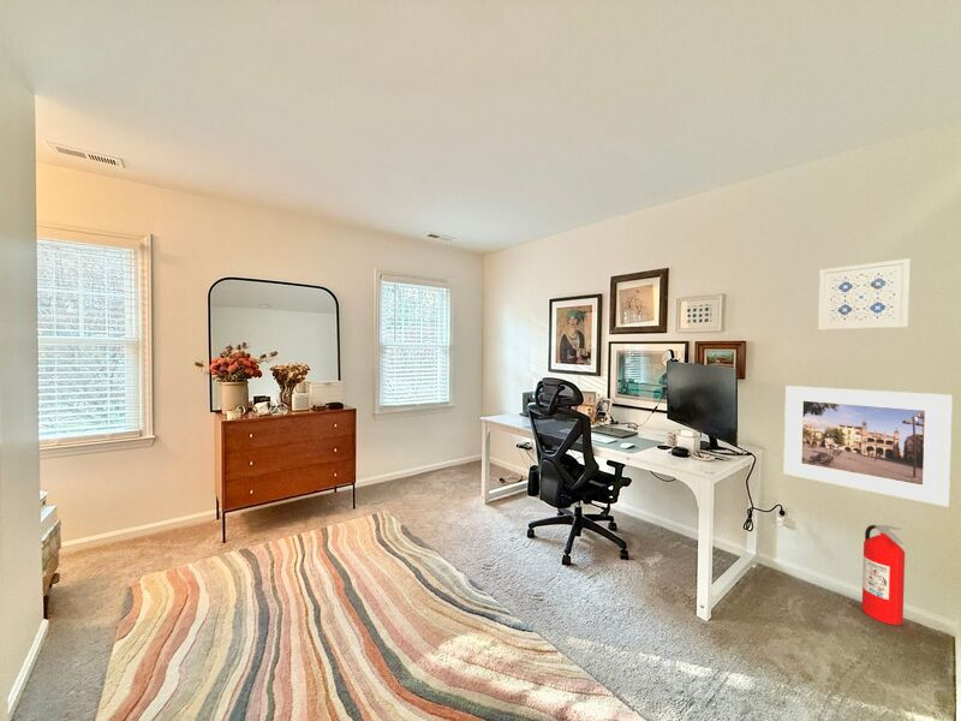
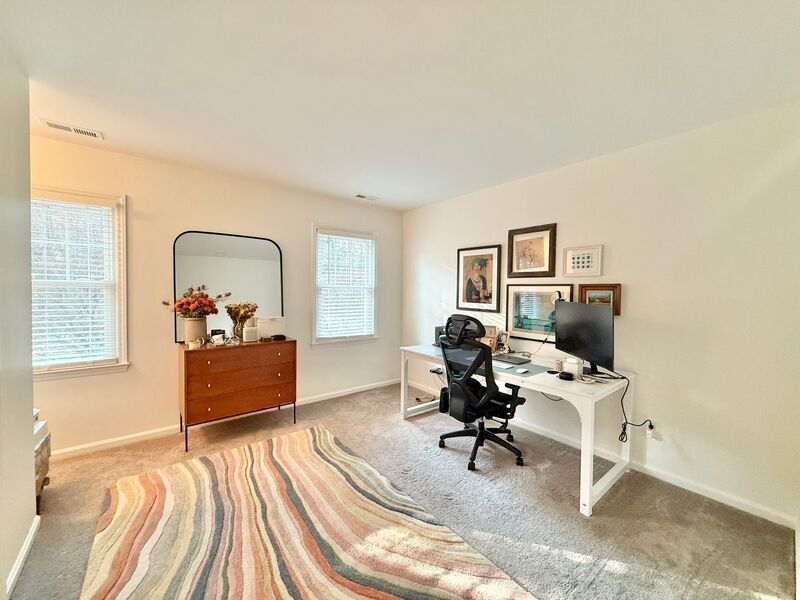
- fire extinguisher [861,524,906,626]
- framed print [782,385,954,508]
- wall art [817,257,912,332]
